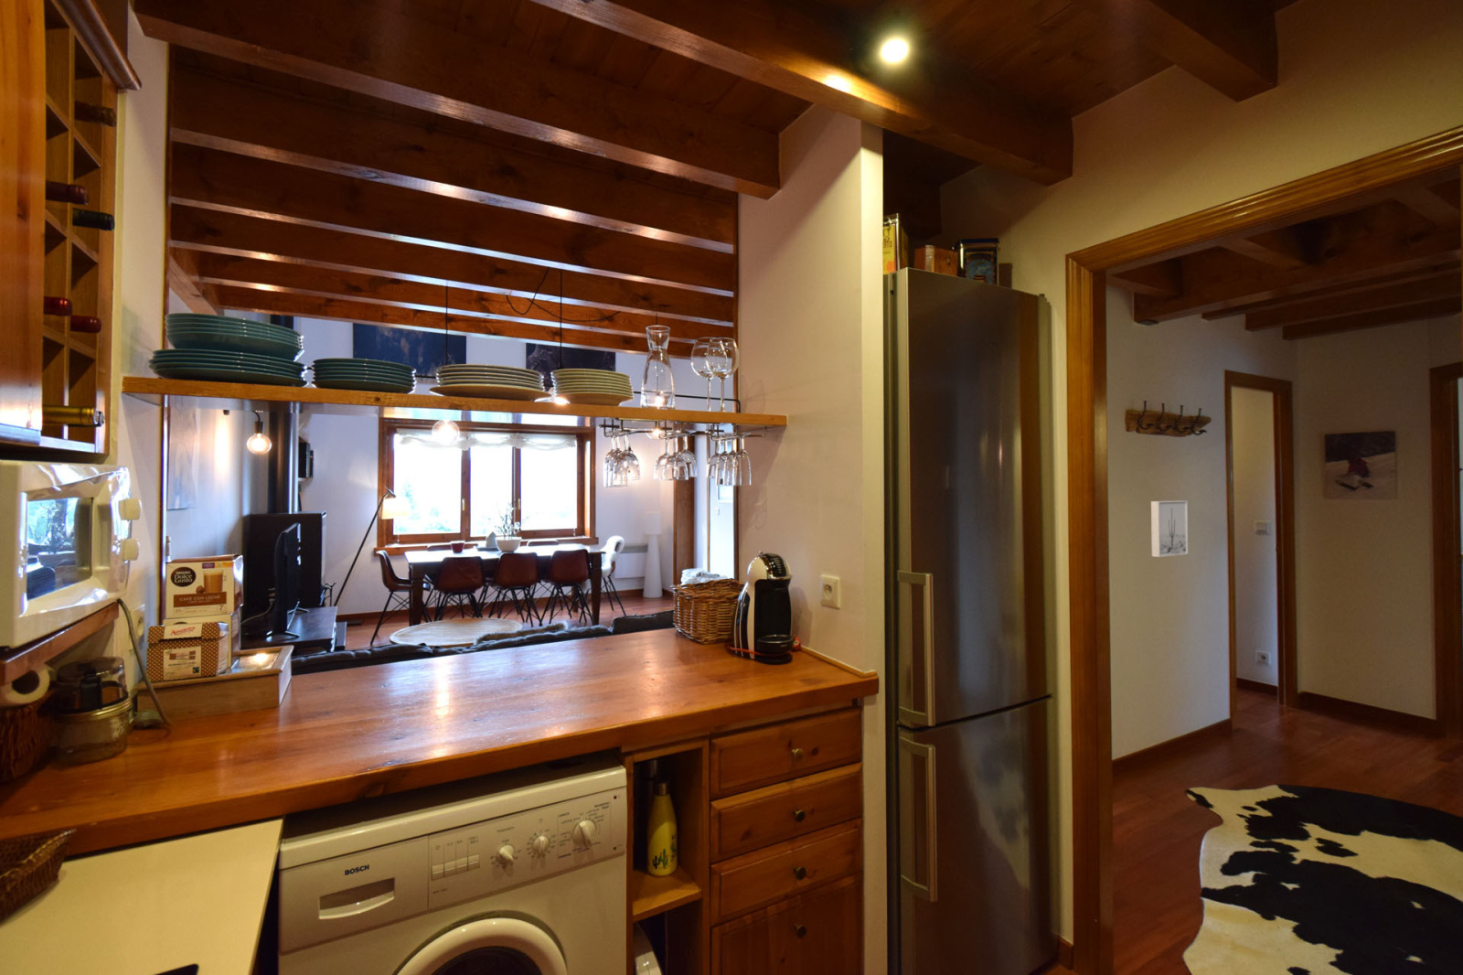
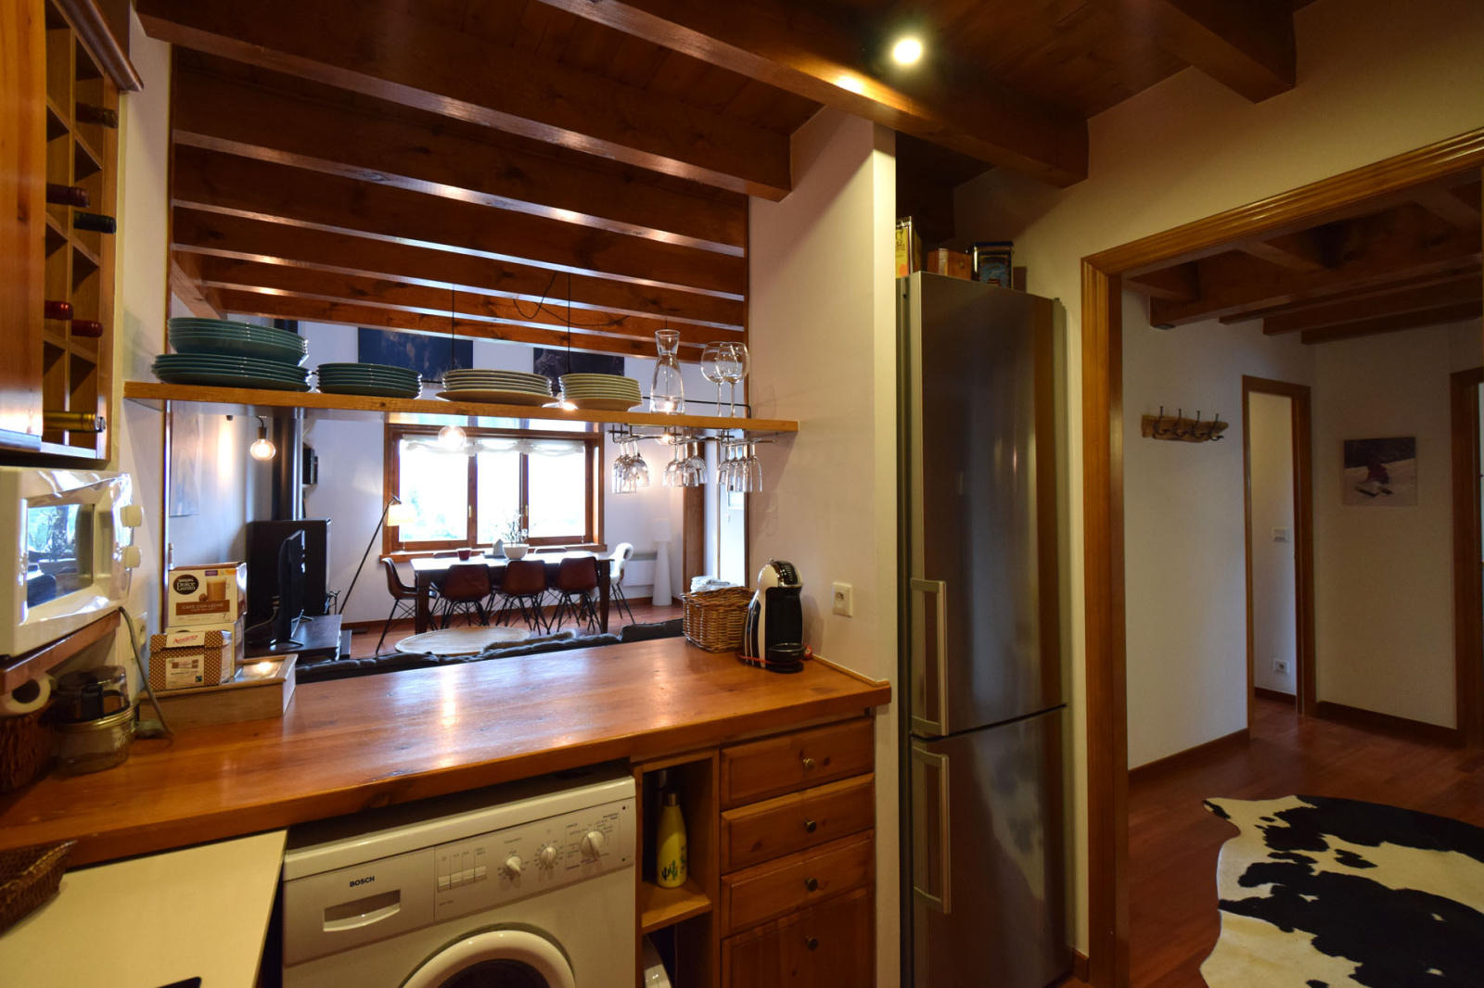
- wall art [1151,499,1189,558]
